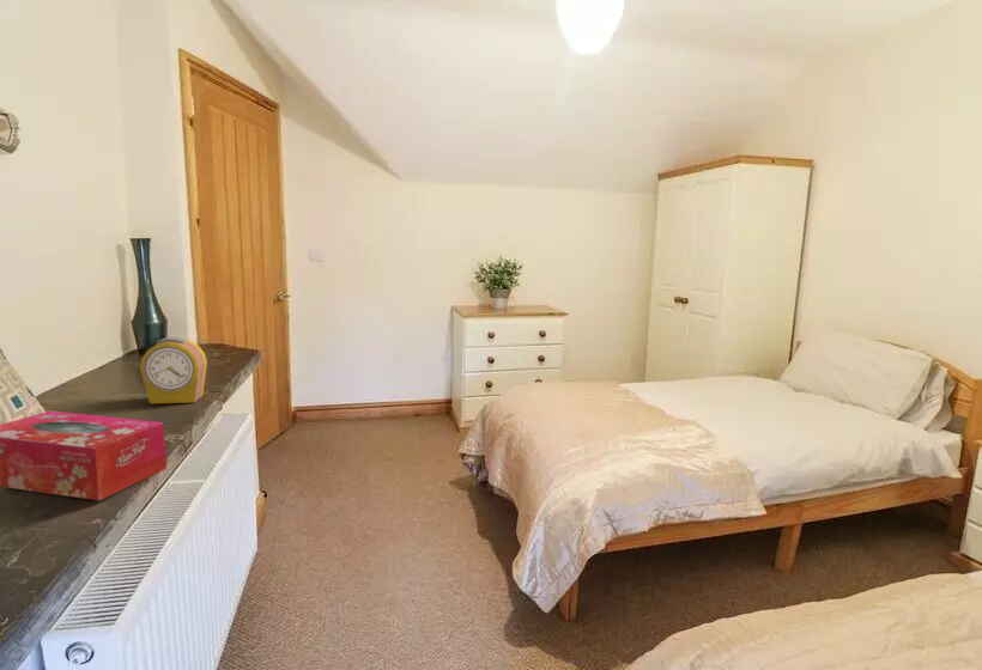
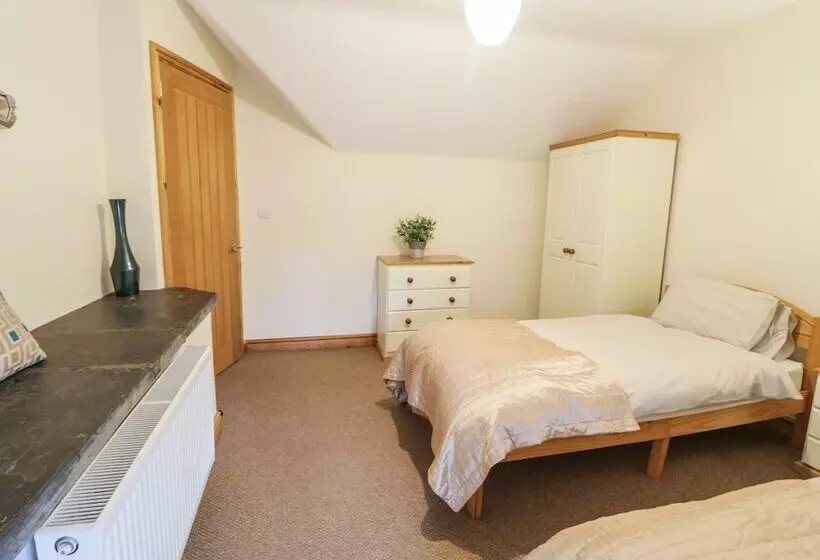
- alarm clock [139,336,208,404]
- tissue box [0,409,168,501]
